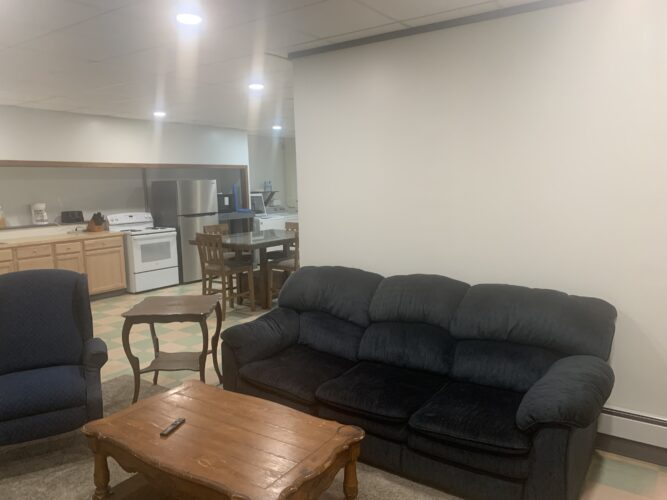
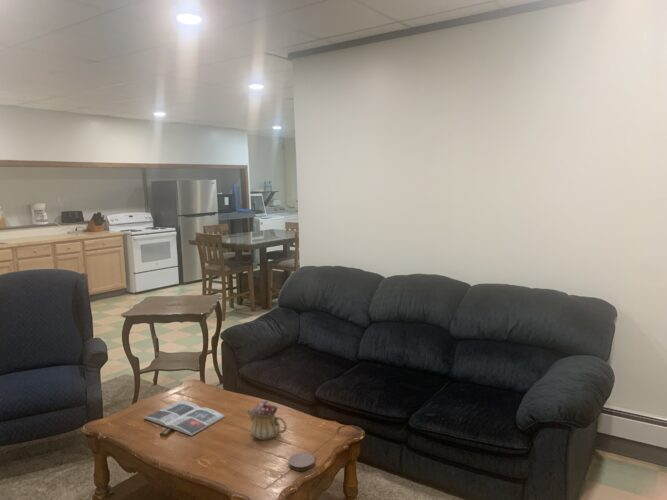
+ magazine [143,400,226,437]
+ coaster [287,452,316,472]
+ teapot [246,399,288,441]
